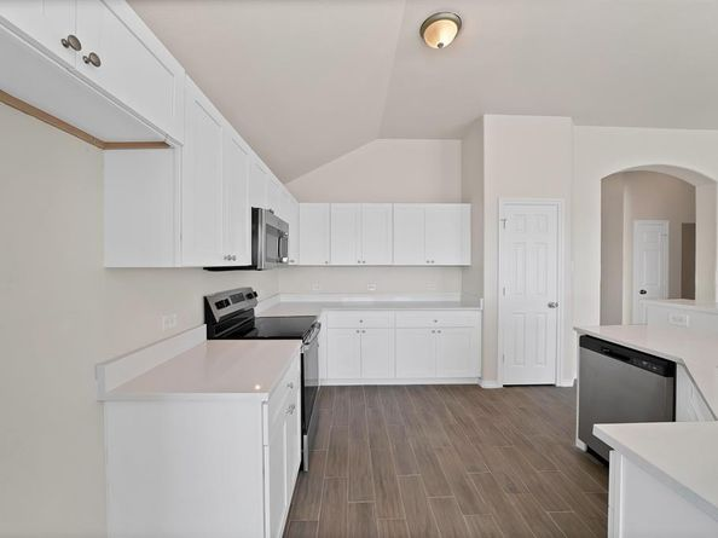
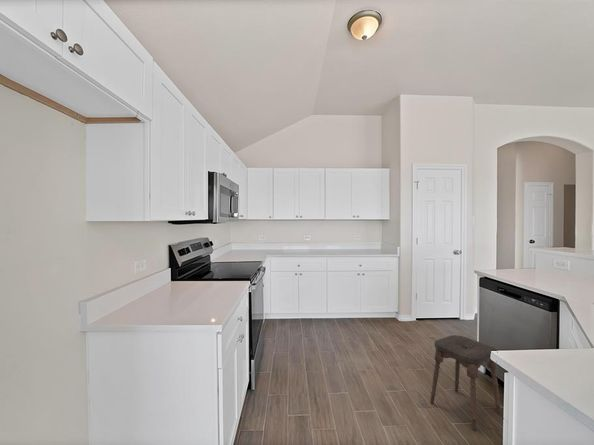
+ stool [430,334,502,431]
